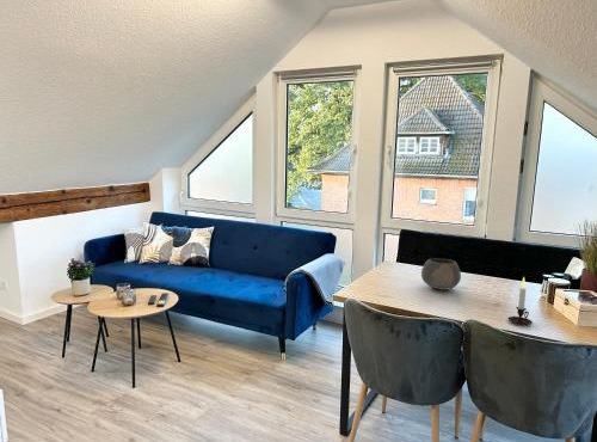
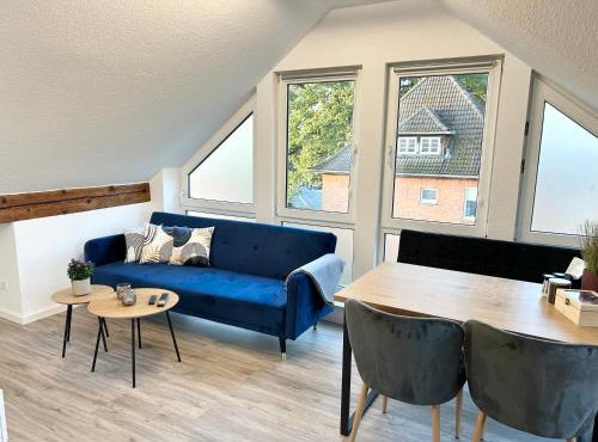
- bowl [420,257,462,291]
- candle [507,276,534,326]
